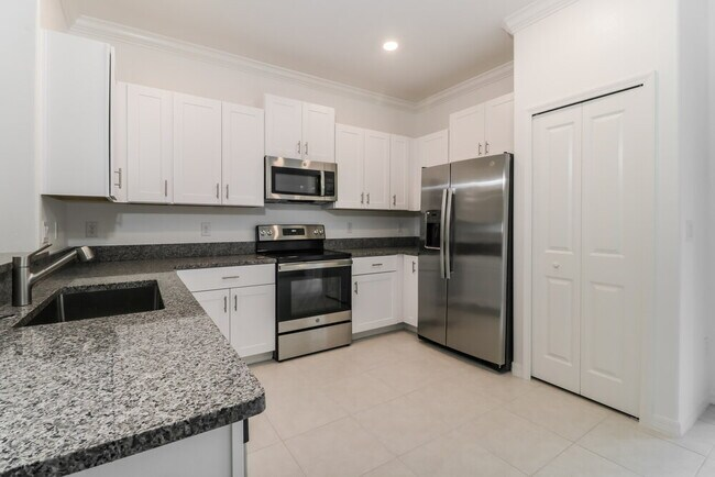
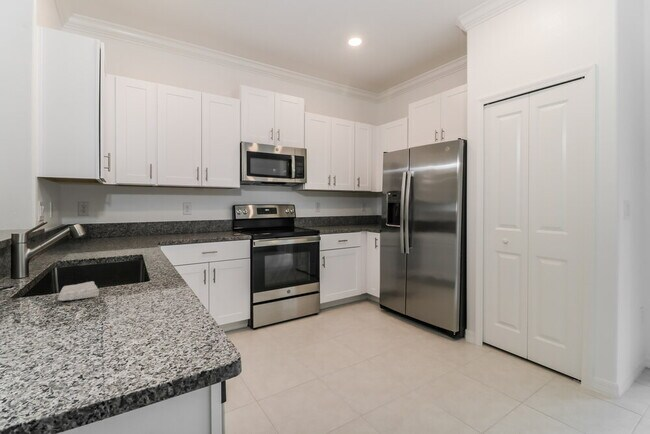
+ soap bar [57,280,100,302]
